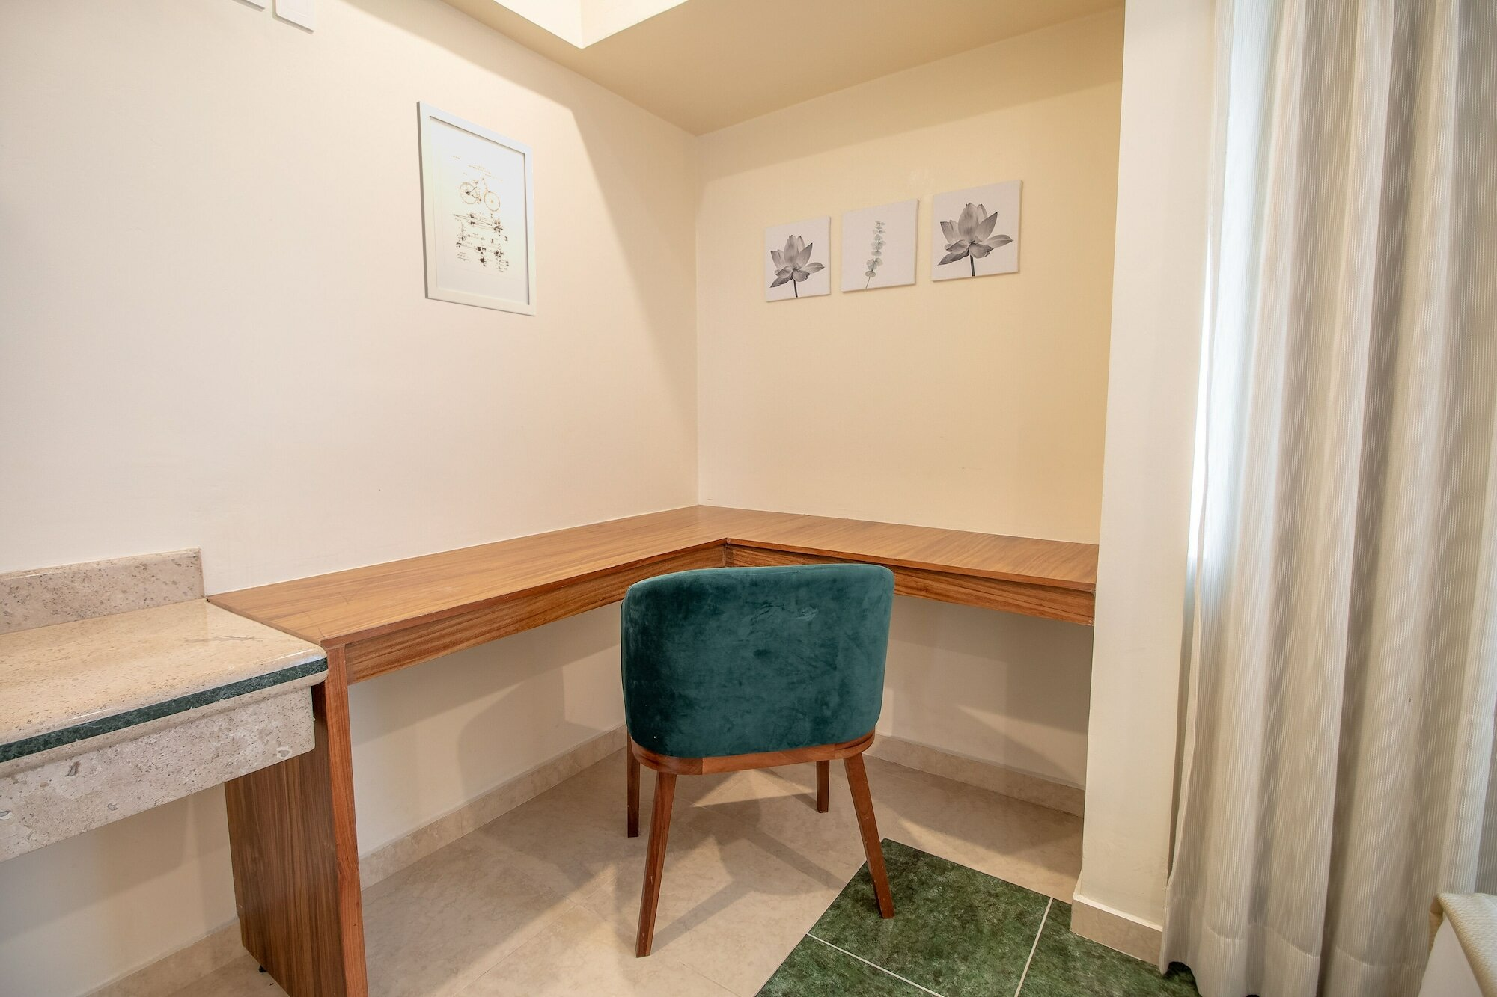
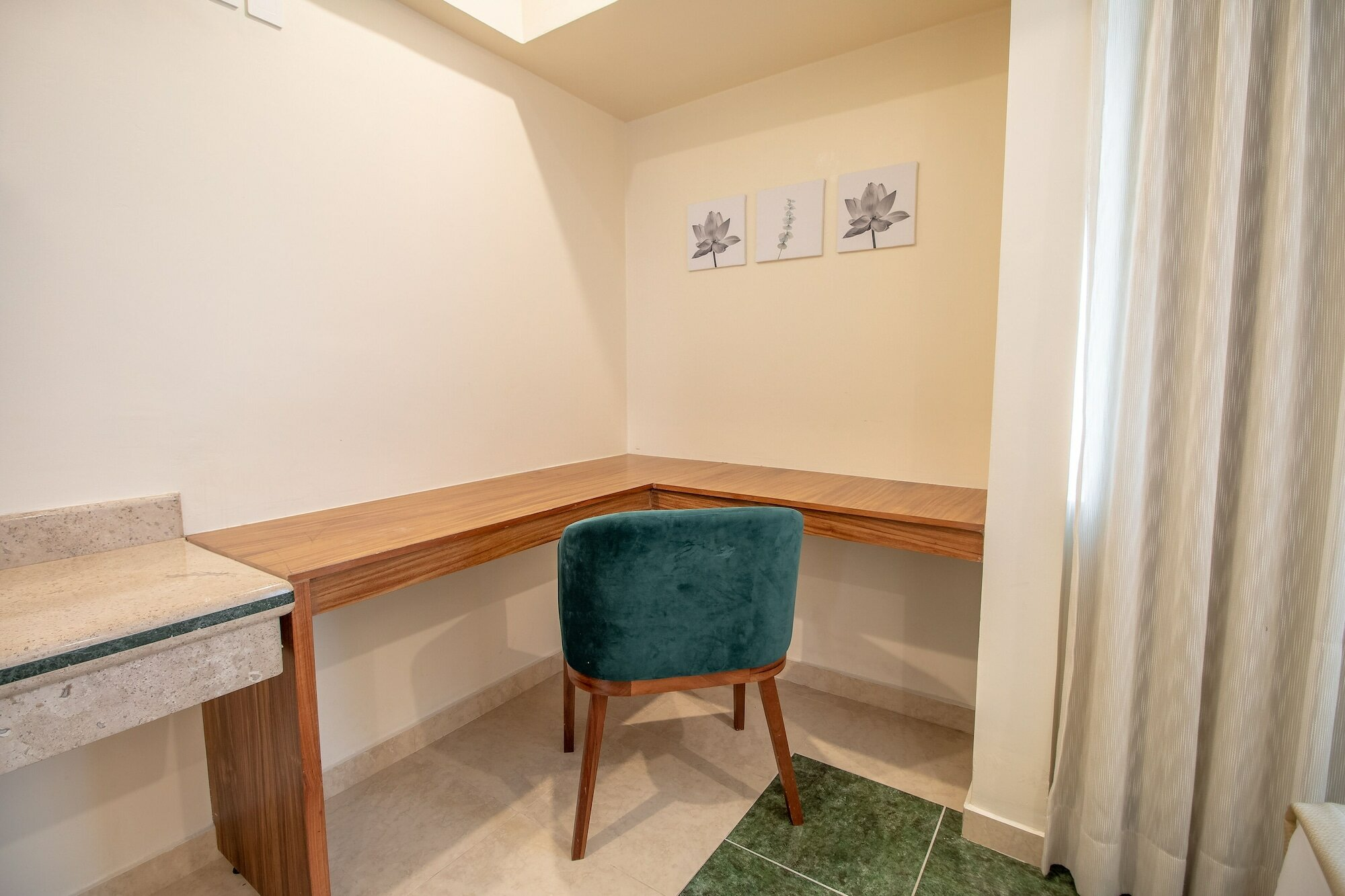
- wall art [416,100,538,317]
